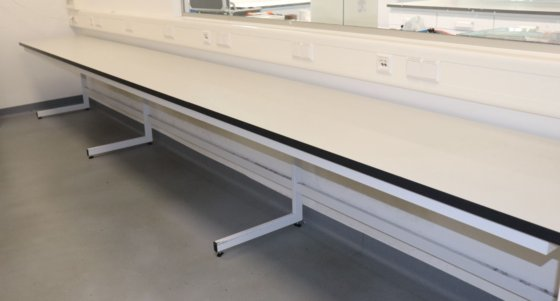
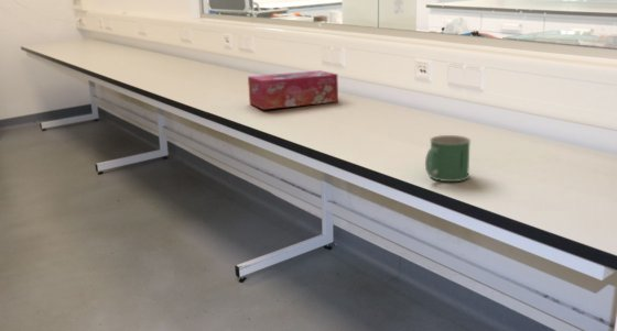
+ tissue box [247,69,339,110]
+ mug [424,134,472,183]
